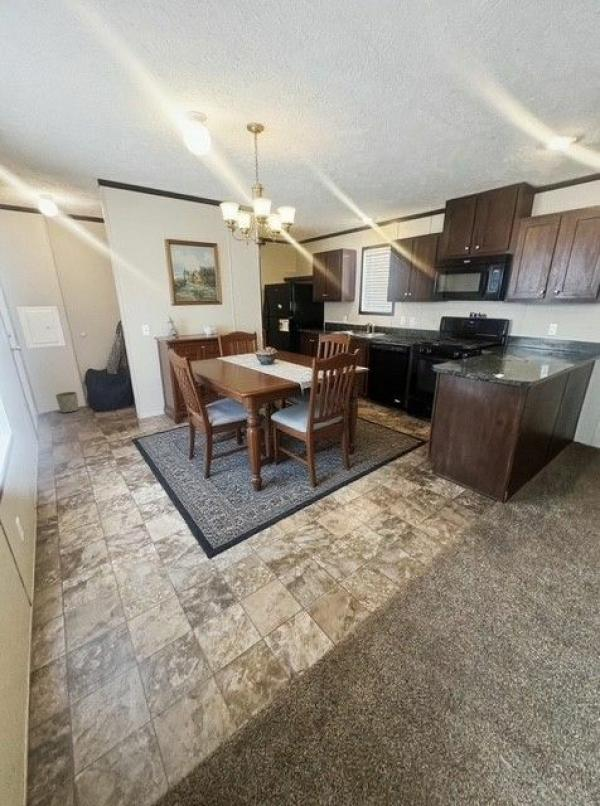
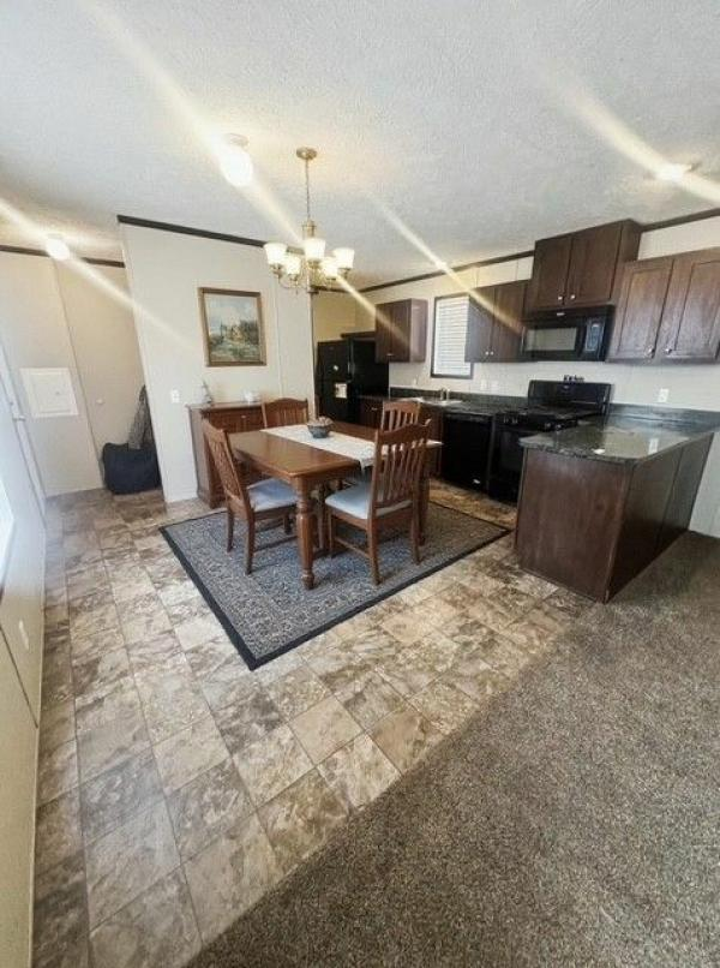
- planter [55,391,80,414]
